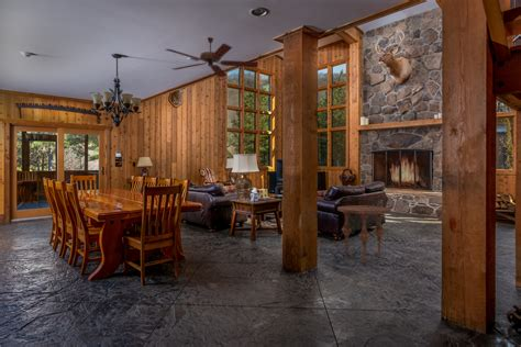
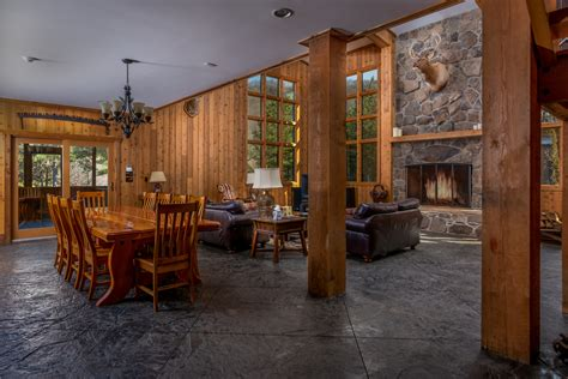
- ceiling fan [165,36,259,79]
- side table [336,204,391,265]
